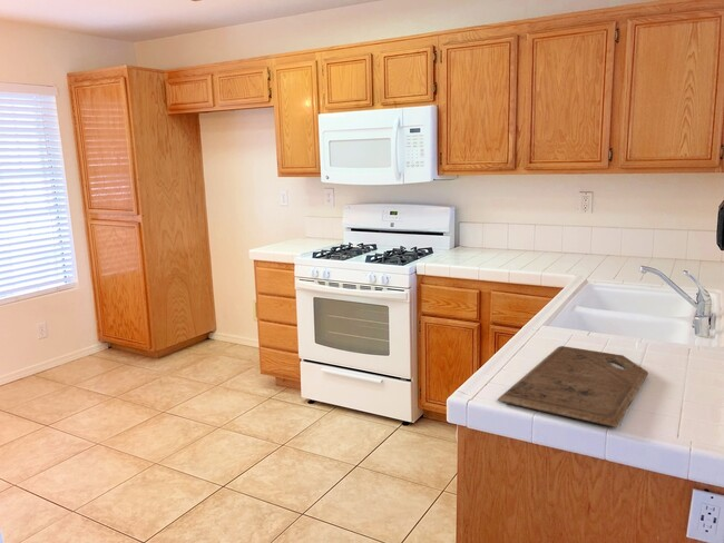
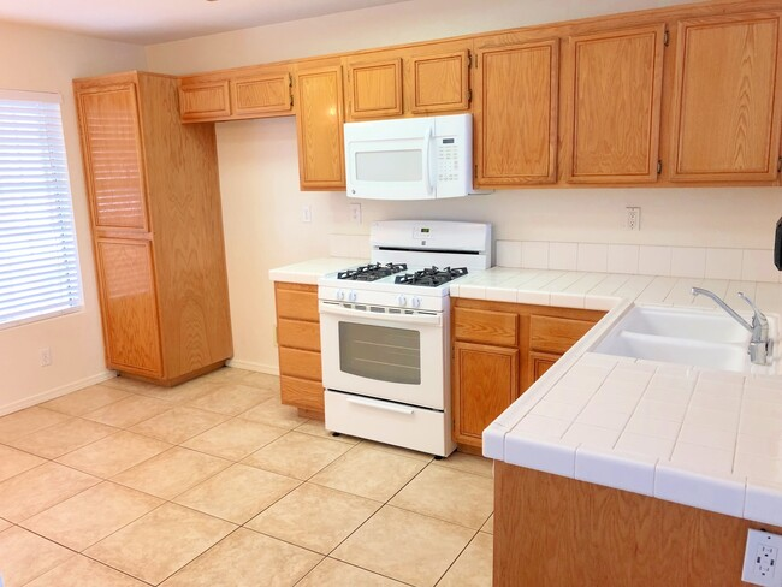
- cutting board [497,345,649,428]
